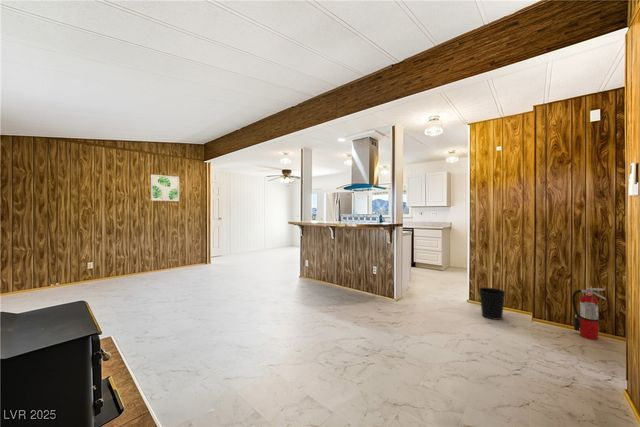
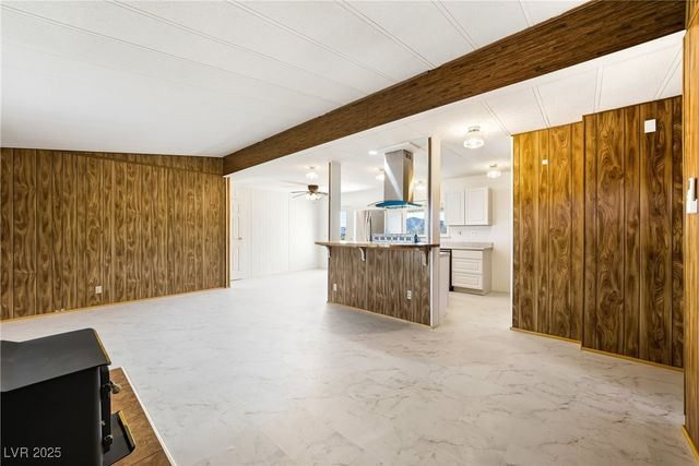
- wastebasket [478,287,507,321]
- fire extinguisher [571,285,607,341]
- wall art [150,173,180,202]
